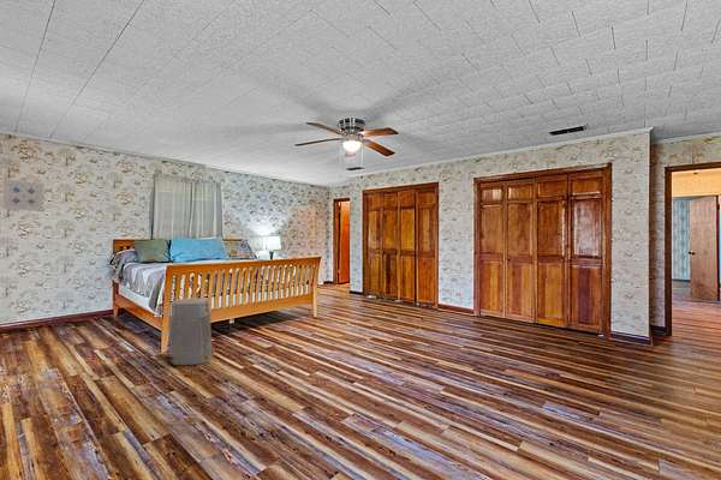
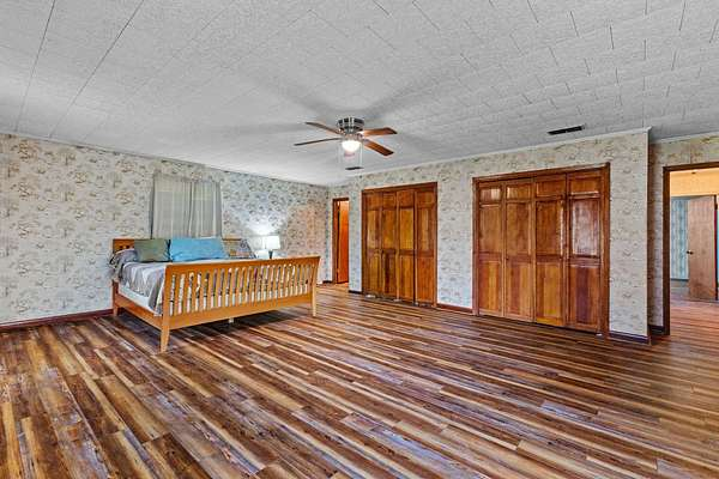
- wall art [1,178,46,212]
- air purifier [167,298,215,366]
